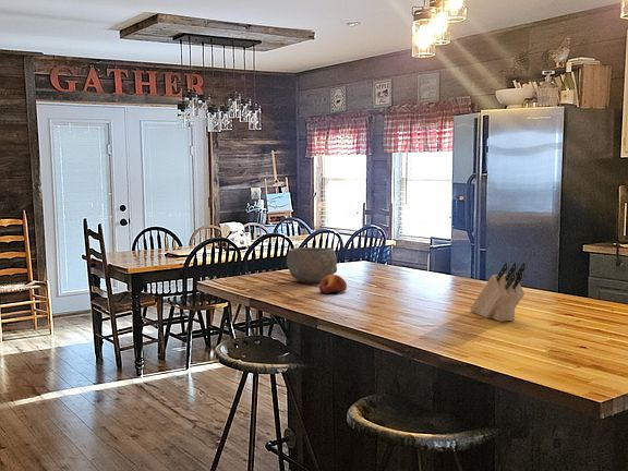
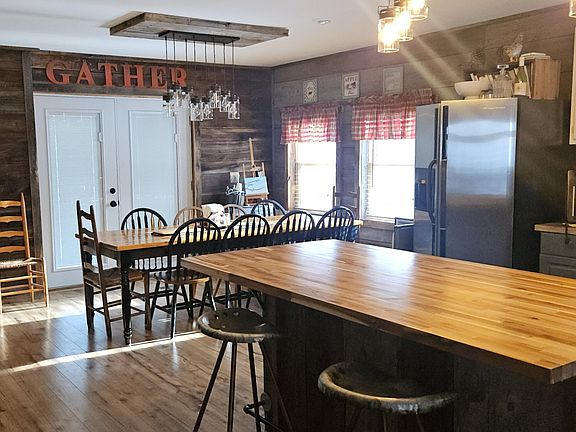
- apple [318,274,348,294]
- knife block [469,261,528,323]
- bowl [286,246,338,283]
